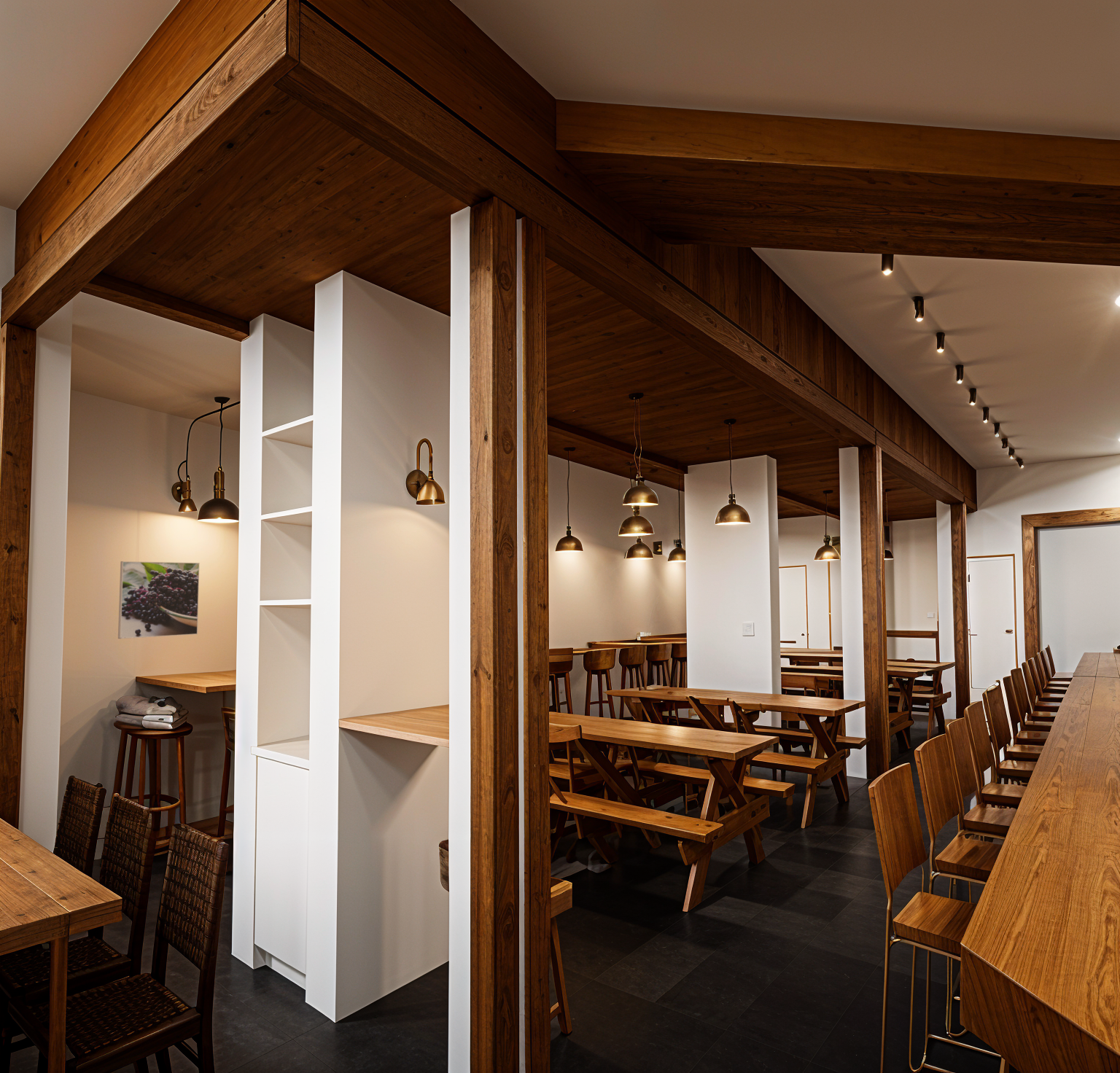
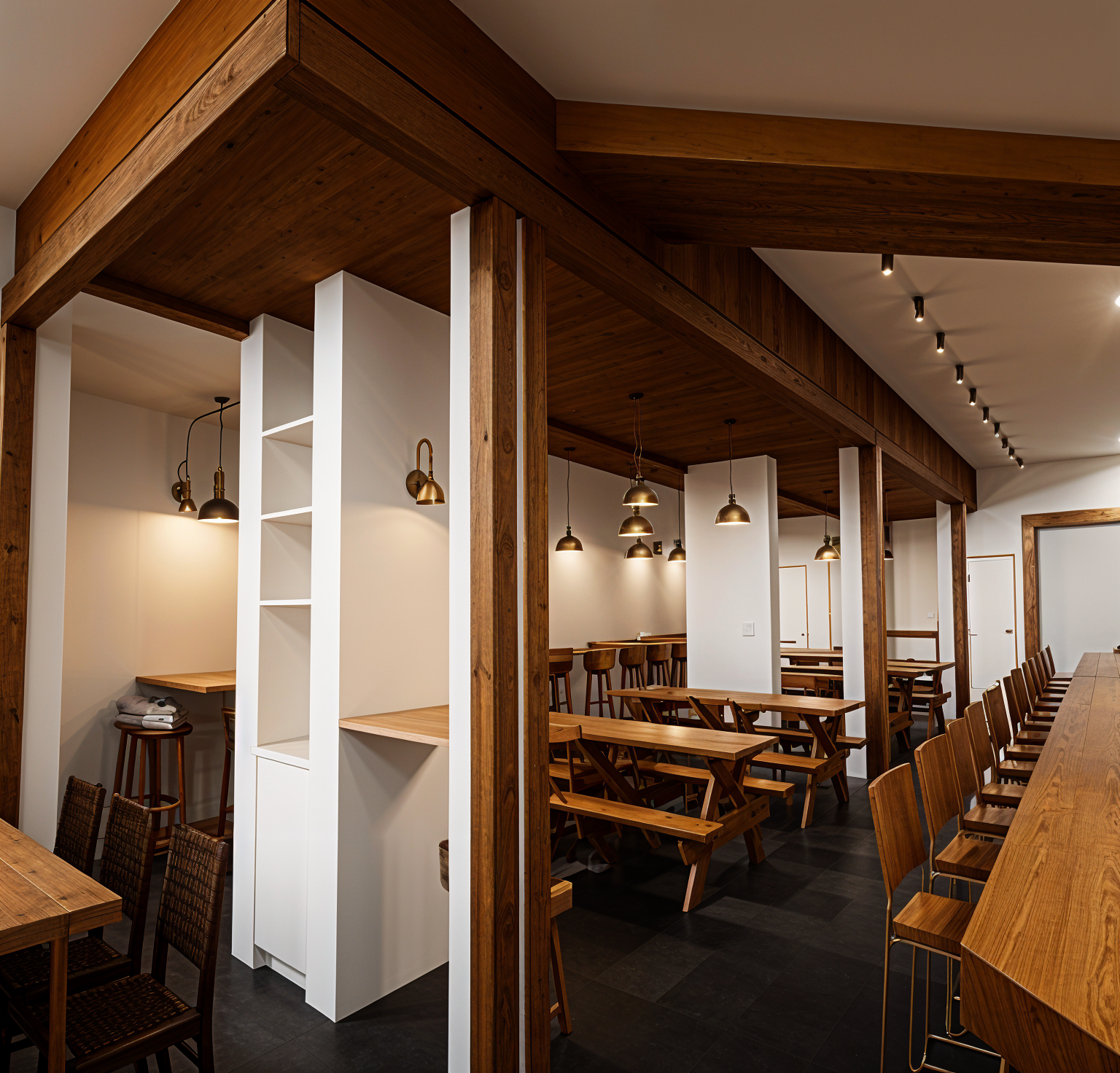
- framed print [117,561,201,639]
